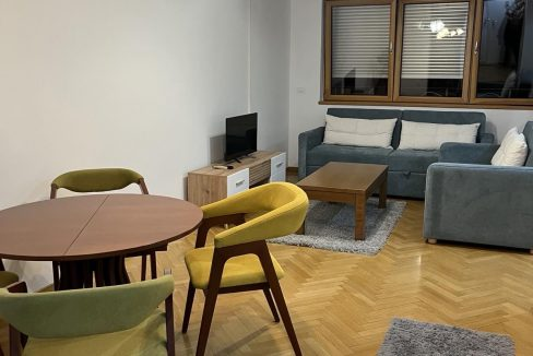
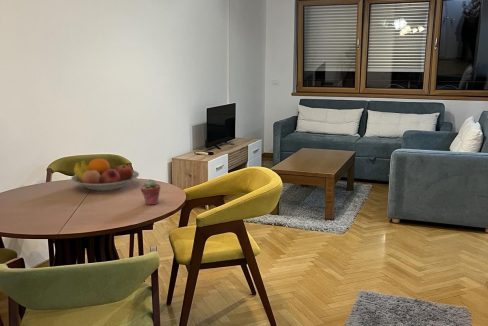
+ potted succulent [140,178,161,206]
+ fruit bowl [70,158,140,192]
